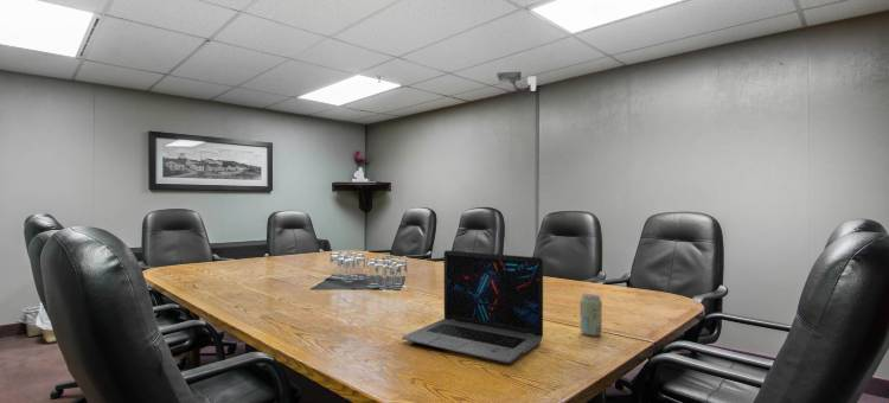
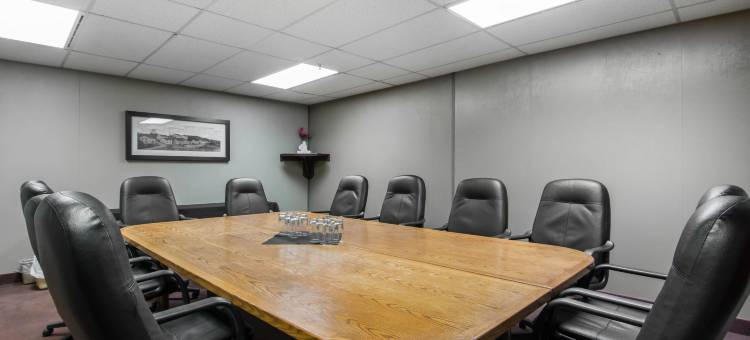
- beverage can [580,293,603,338]
- laptop [401,249,544,364]
- security camera [495,70,537,96]
